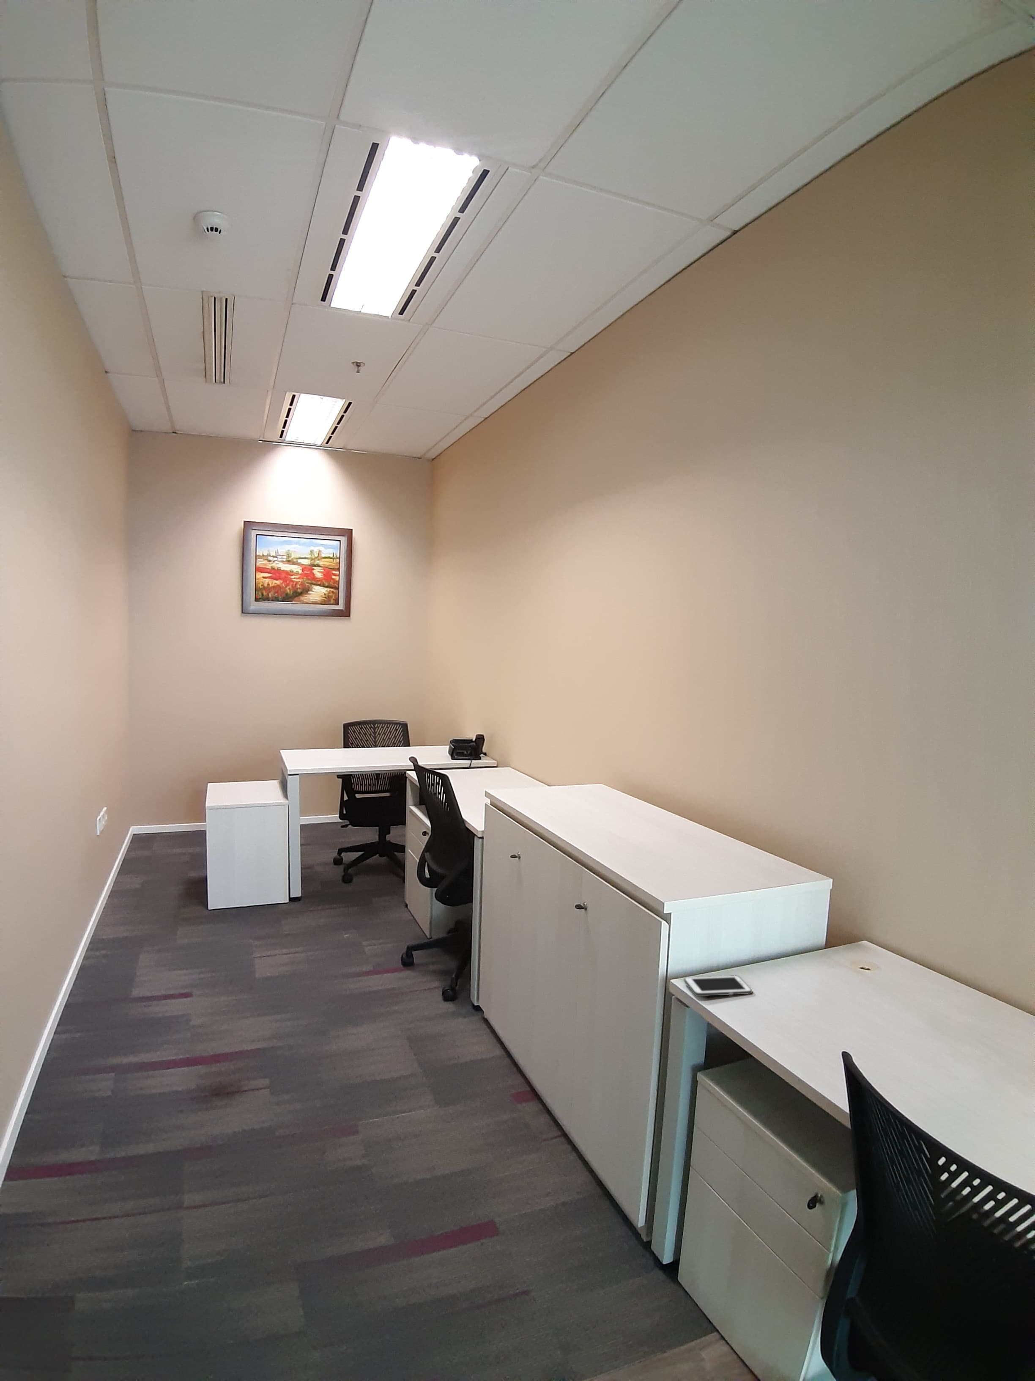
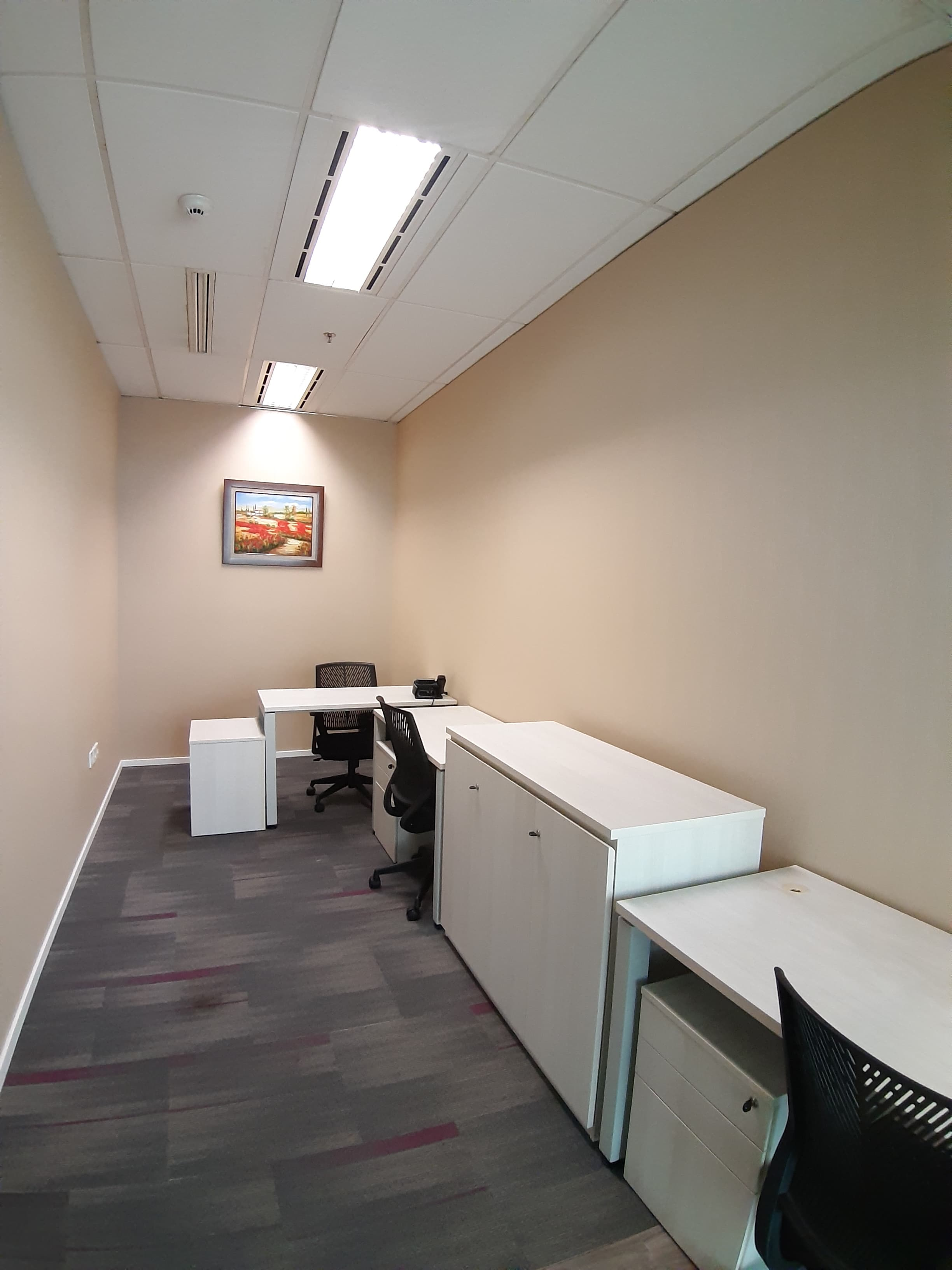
- cell phone [684,974,752,996]
